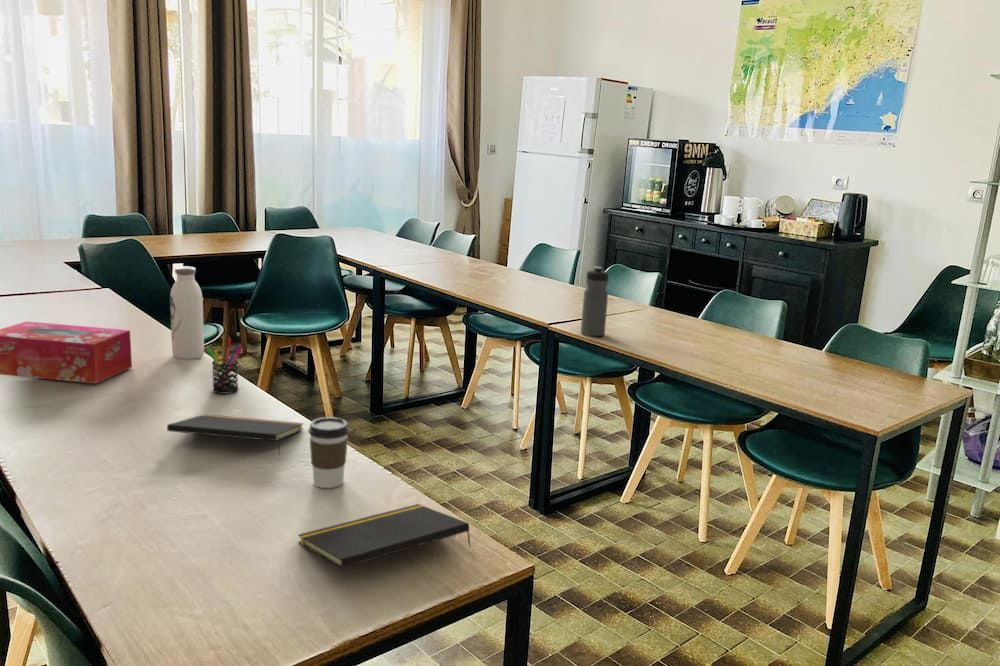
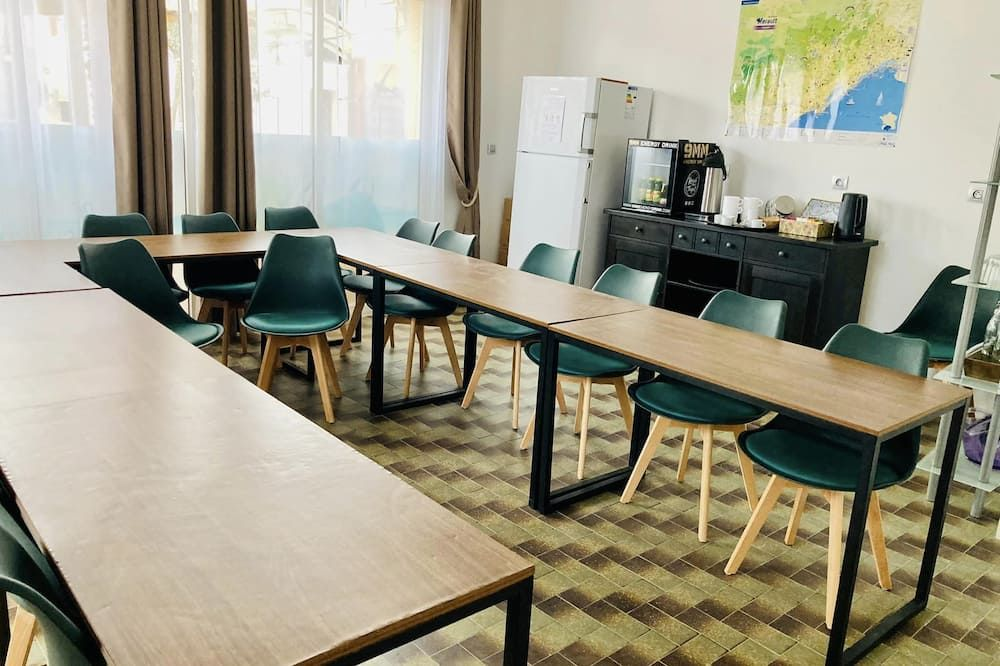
- tissue box [0,320,133,385]
- notepad [166,413,305,457]
- water bottle [169,265,205,360]
- water bottle [580,265,610,337]
- coffee cup [307,416,350,489]
- notepad [297,503,472,569]
- pen holder [205,337,243,394]
